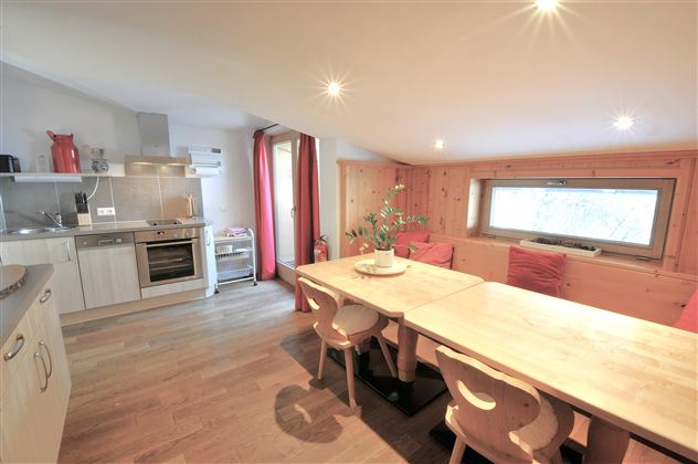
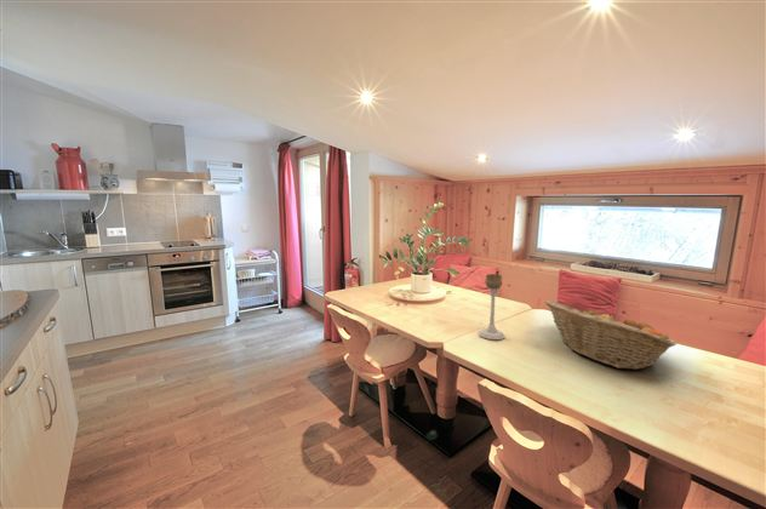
+ candle holder [478,273,505,341]
+ fruit basket [544,299,678,371]
